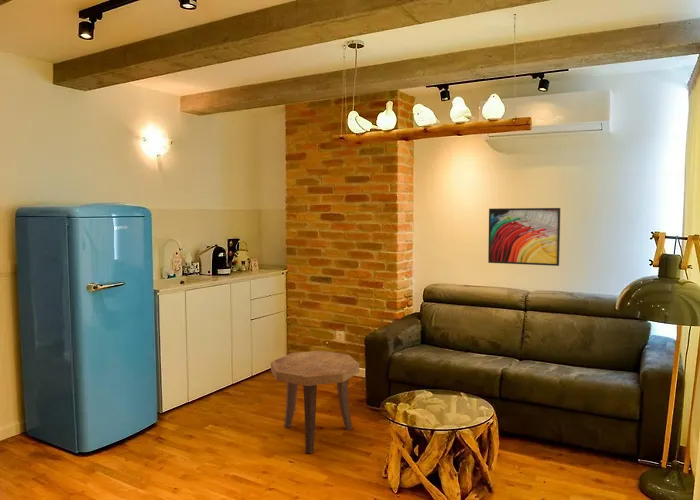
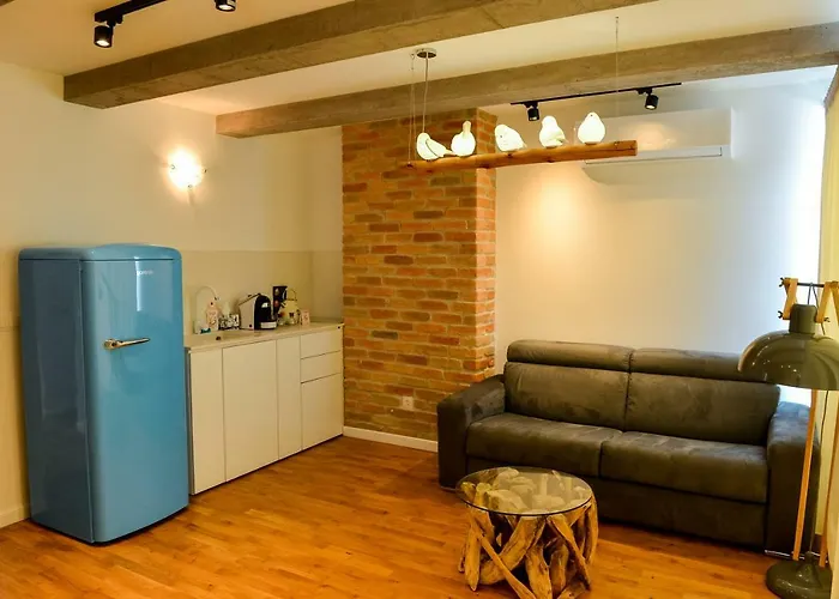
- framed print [487,207,561,267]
- side table [270,350,360,455]
